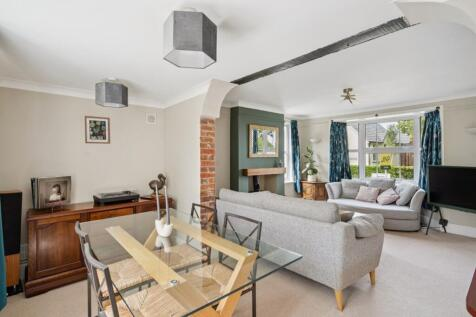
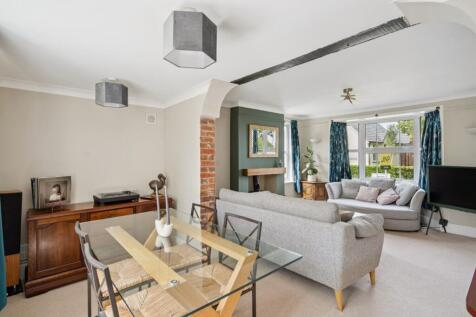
- wall art [84,115,111,145]
